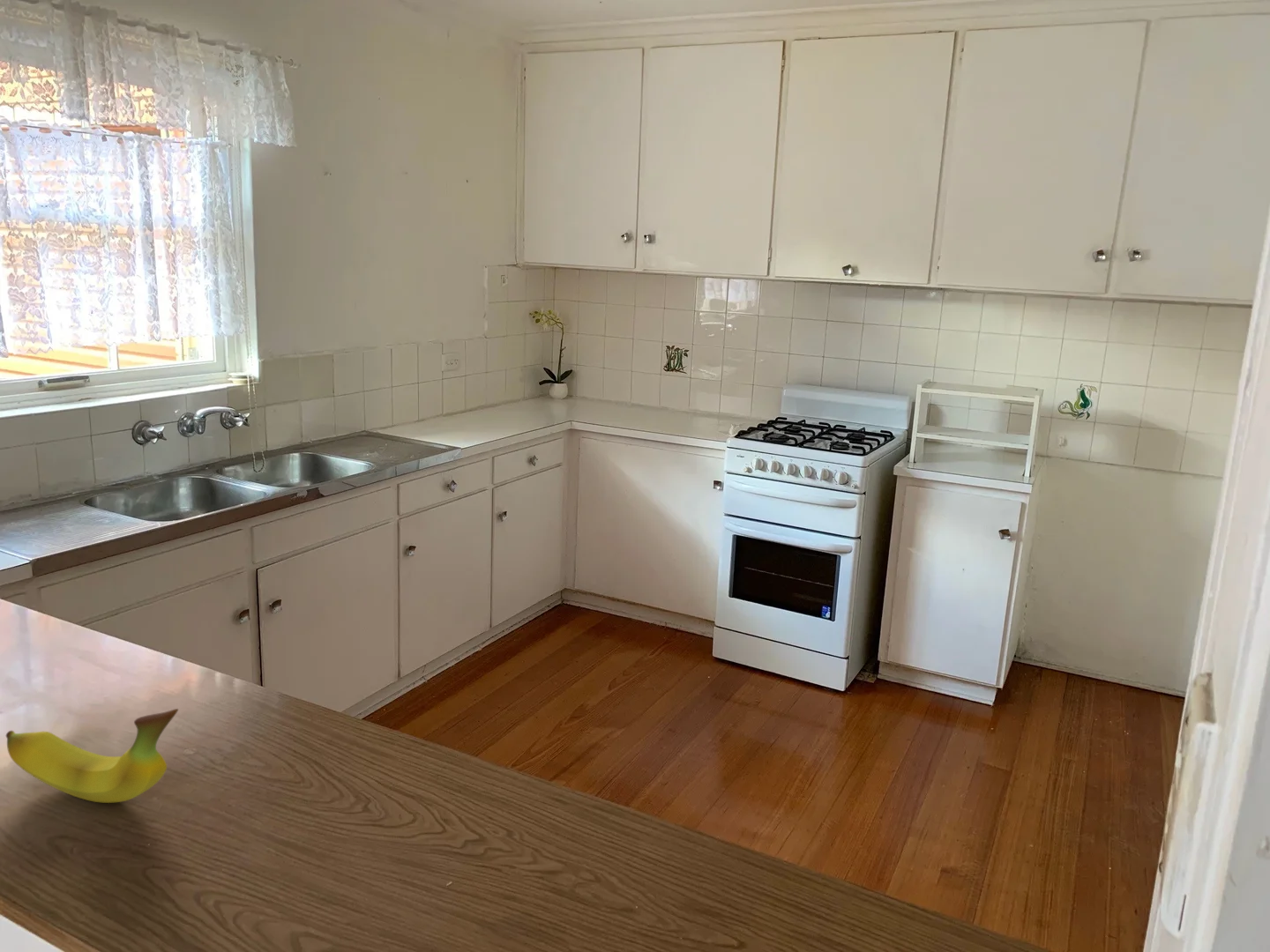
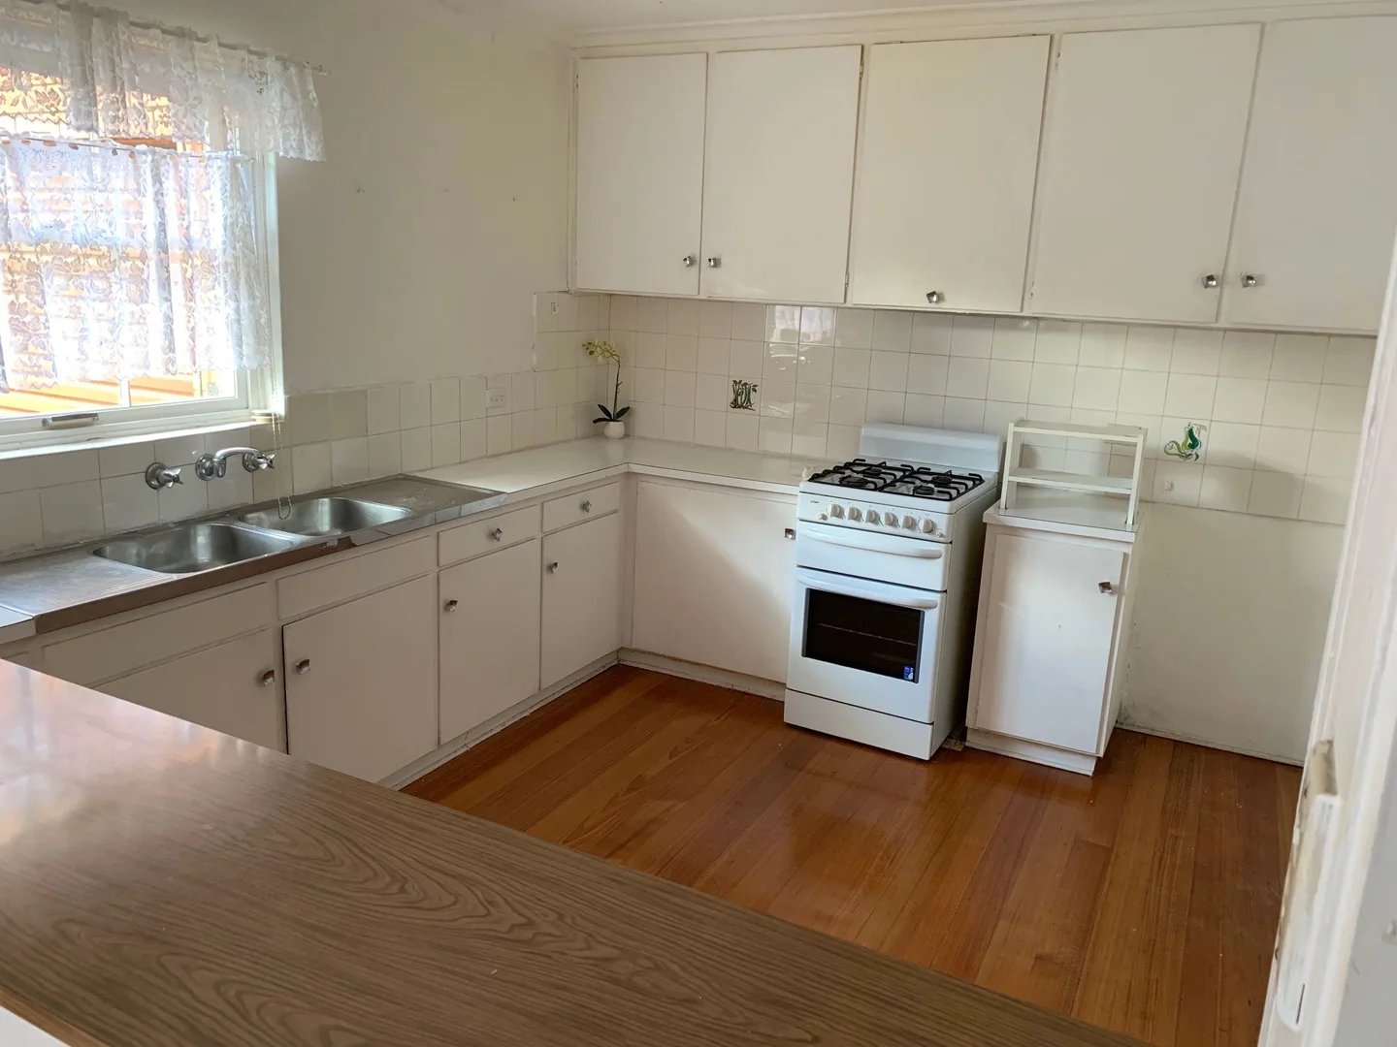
- fruit [5,708,179,804]
